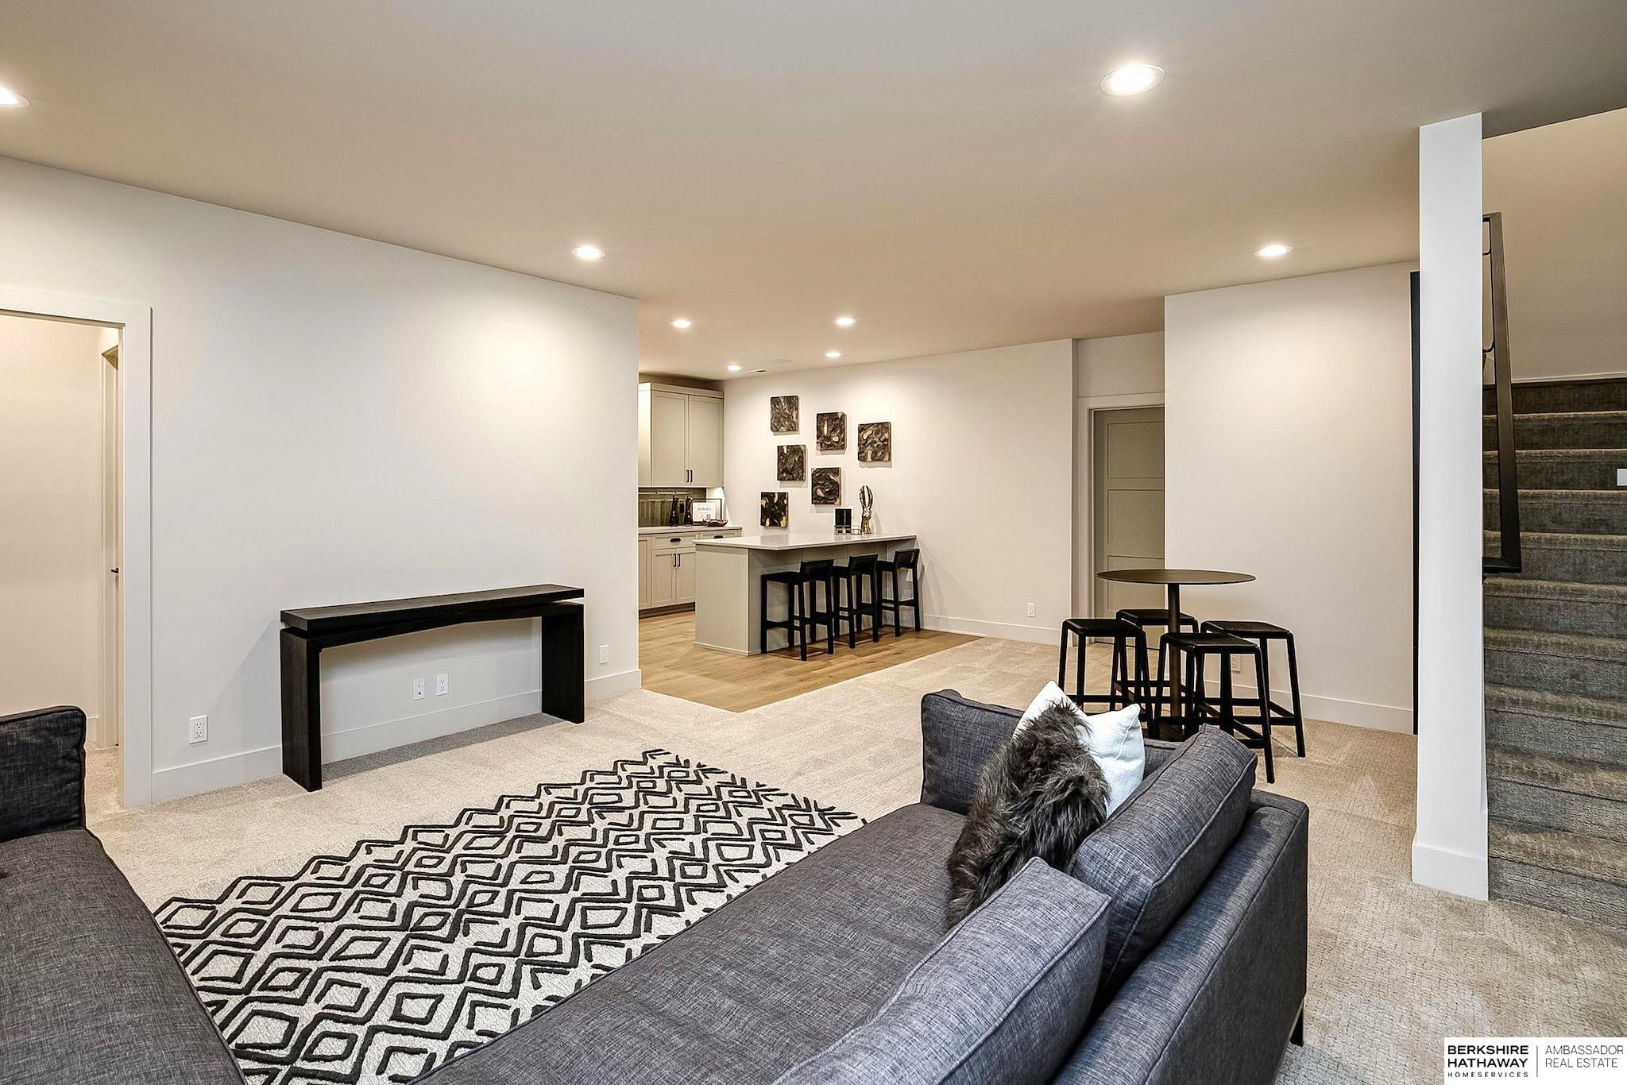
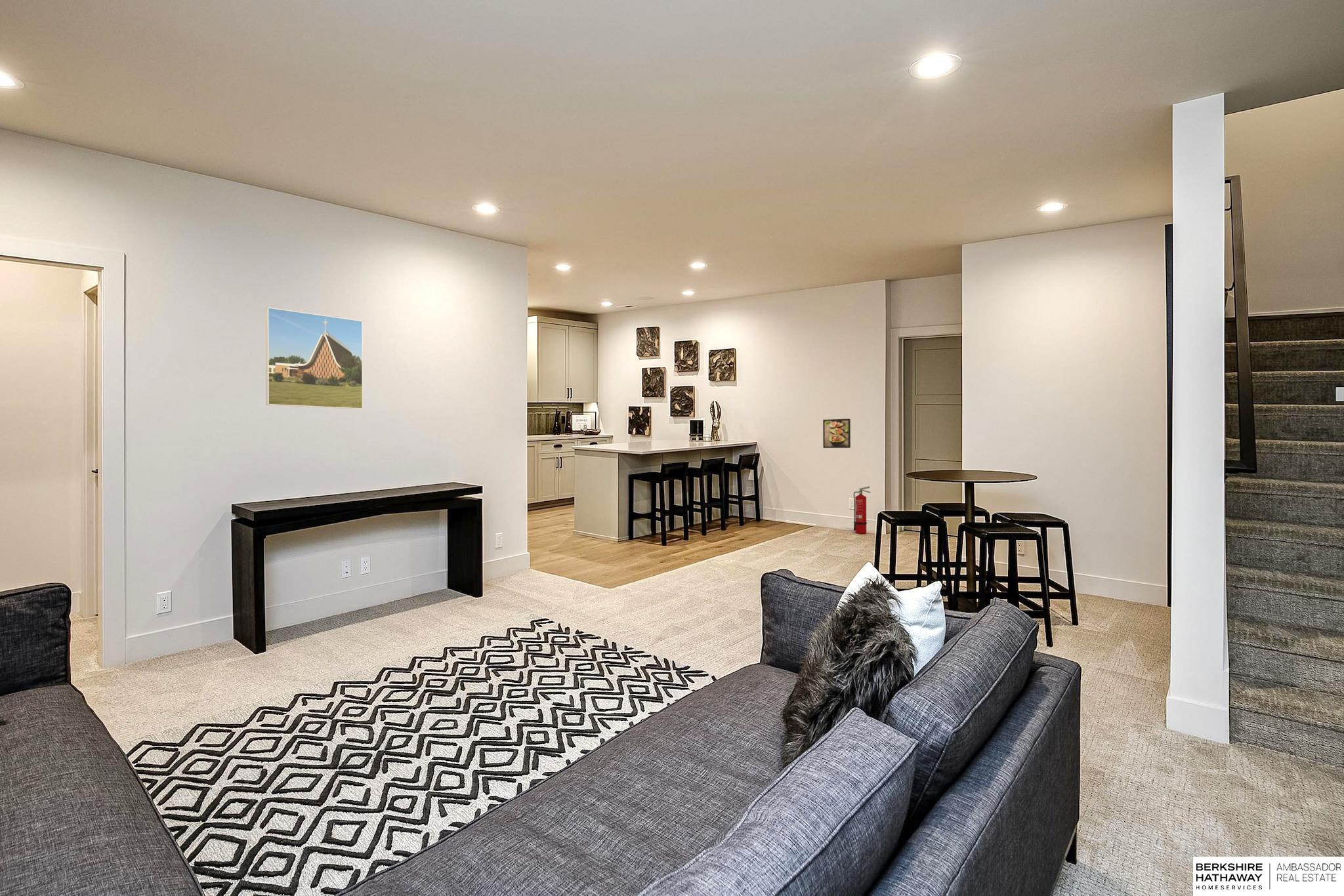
+ fire extinguisher [853,485,871,535]
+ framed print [265,307,364,410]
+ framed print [822,418,851,449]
